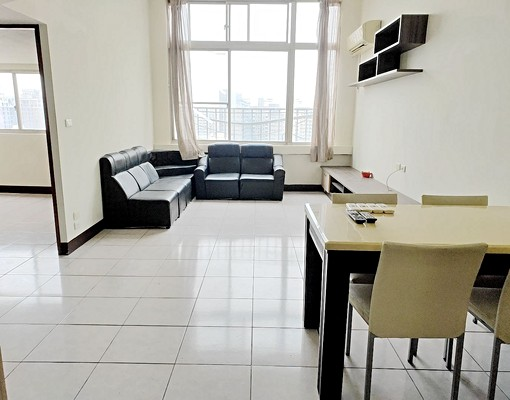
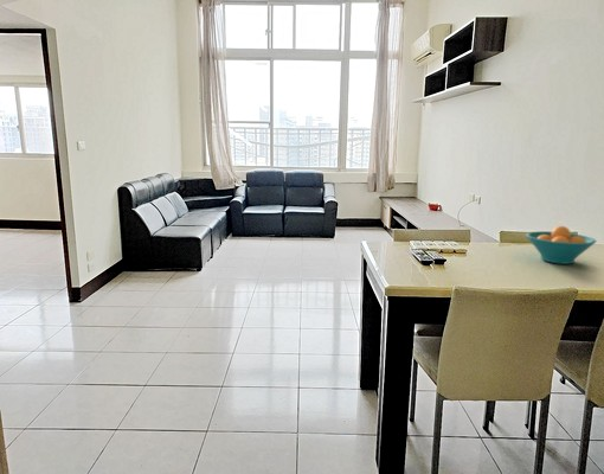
+ fruit bowl [525,225,597,265]
